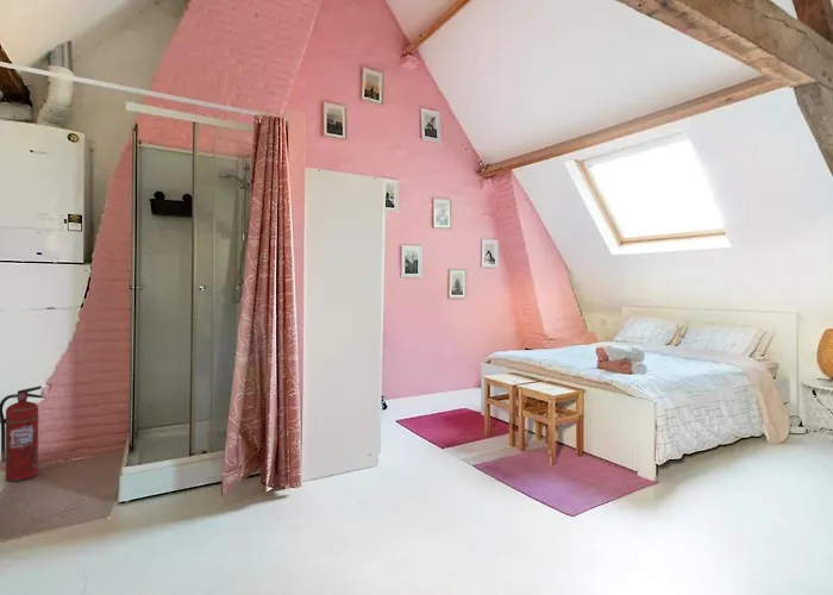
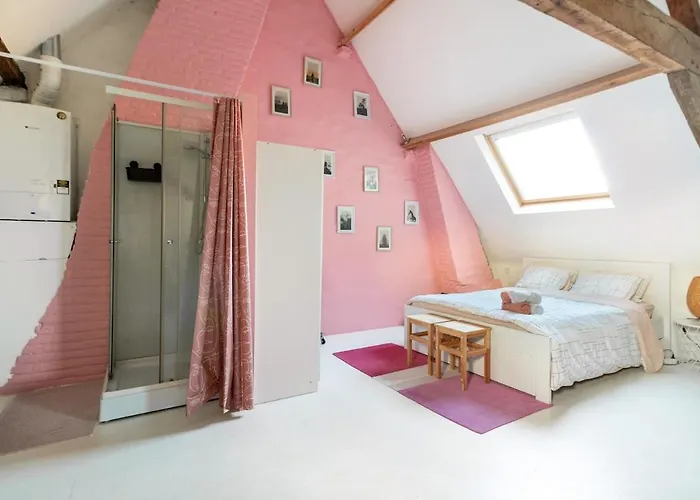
- fire extinguisher [0,384,45,482]
